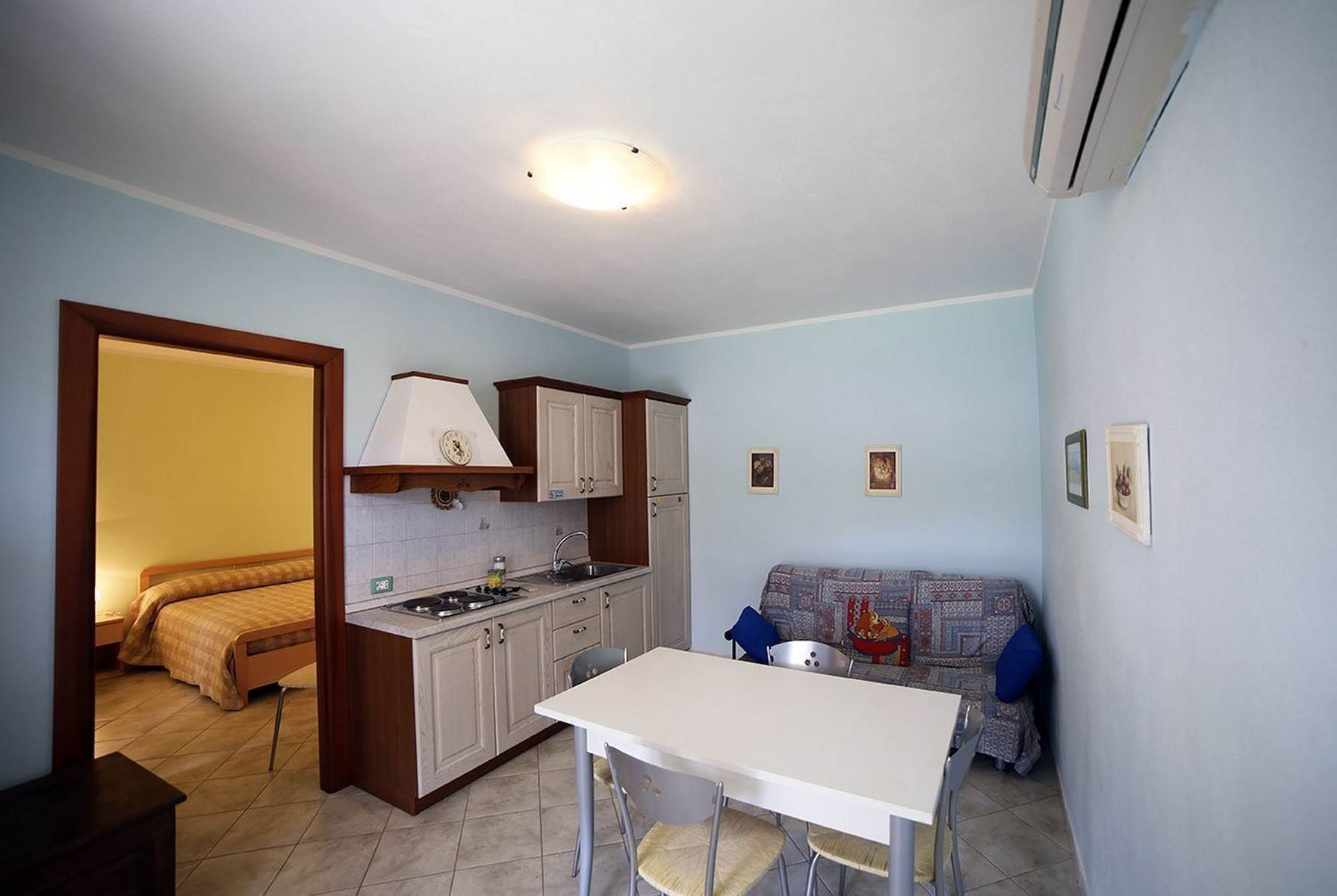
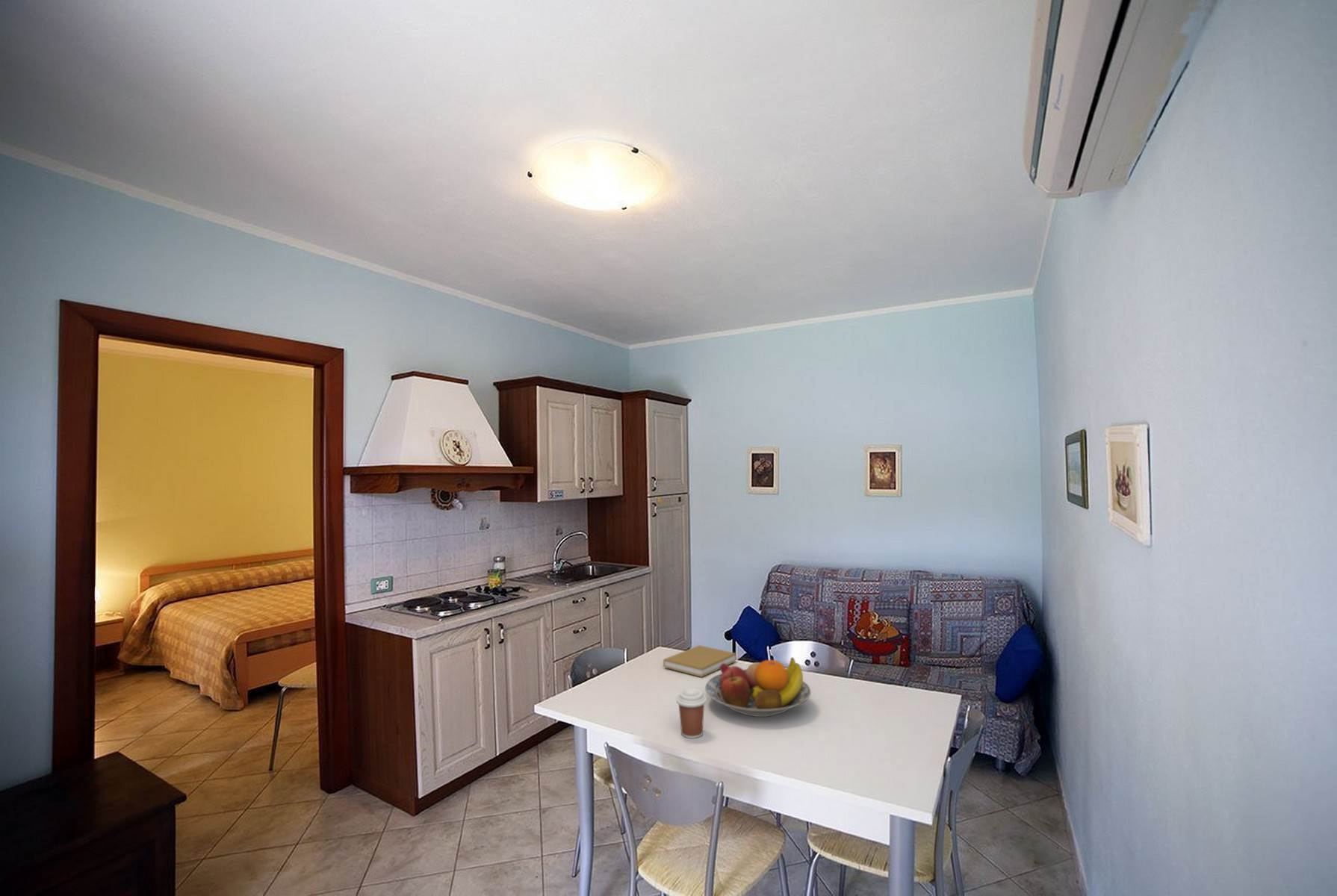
+ book [663,644,736,678]
+ coffee cup [675,688,707,739]
+ fruit bowl [704,656,812,718]
